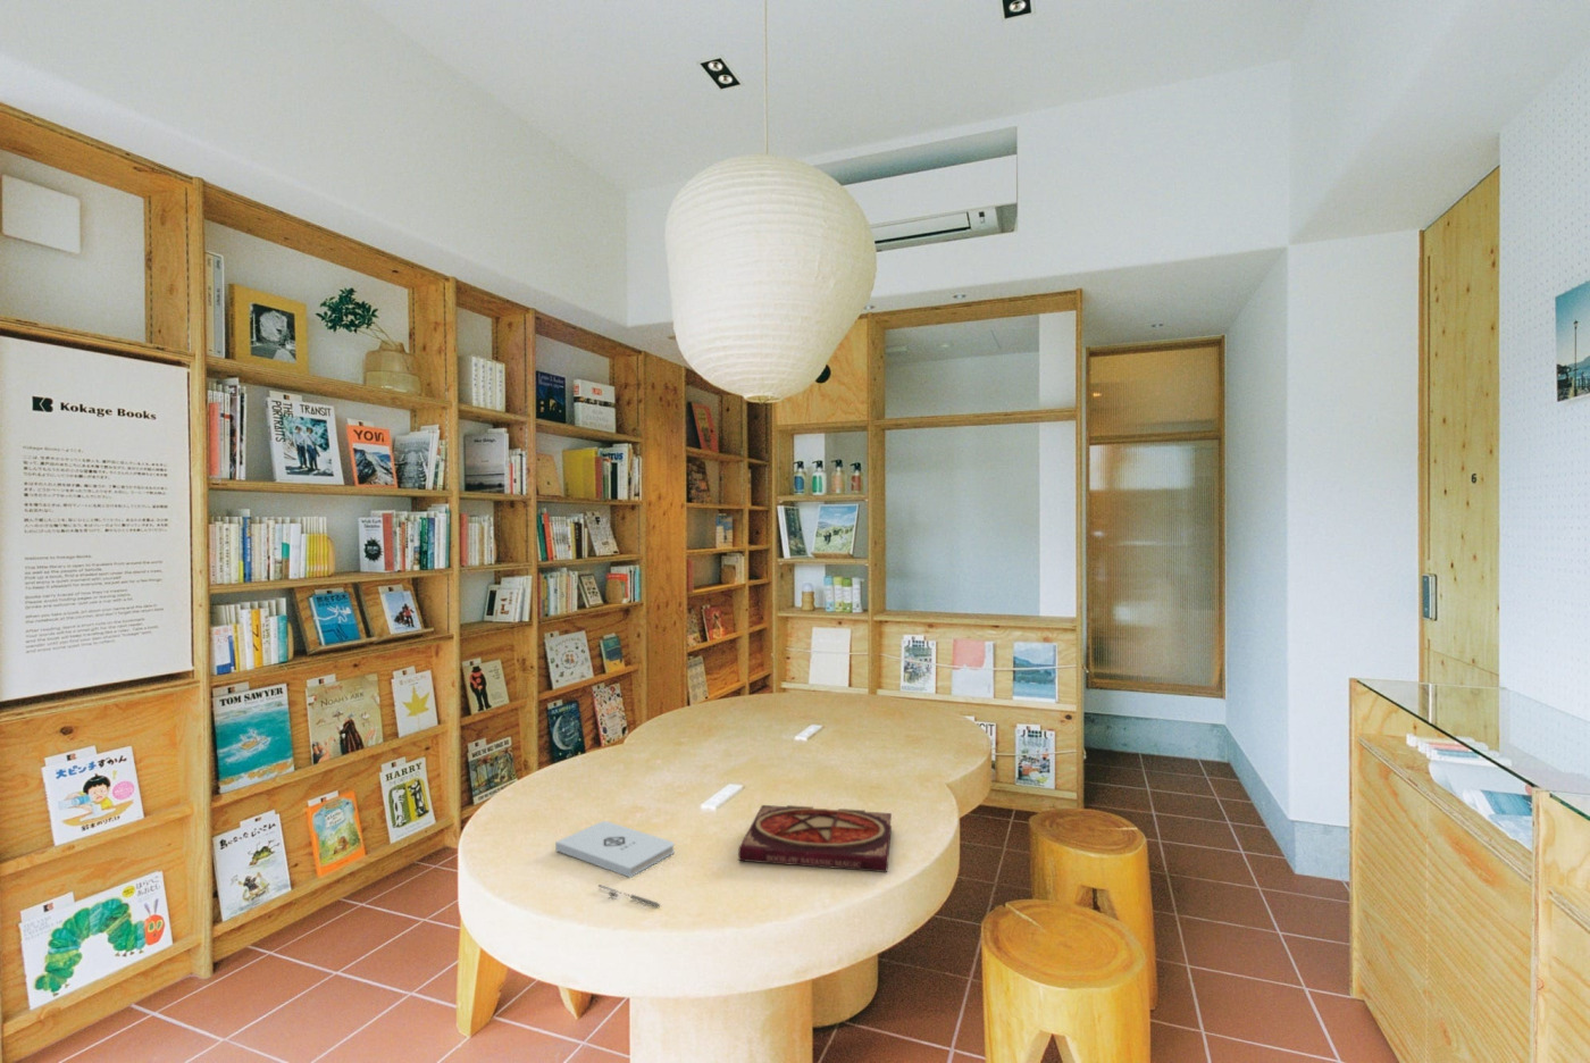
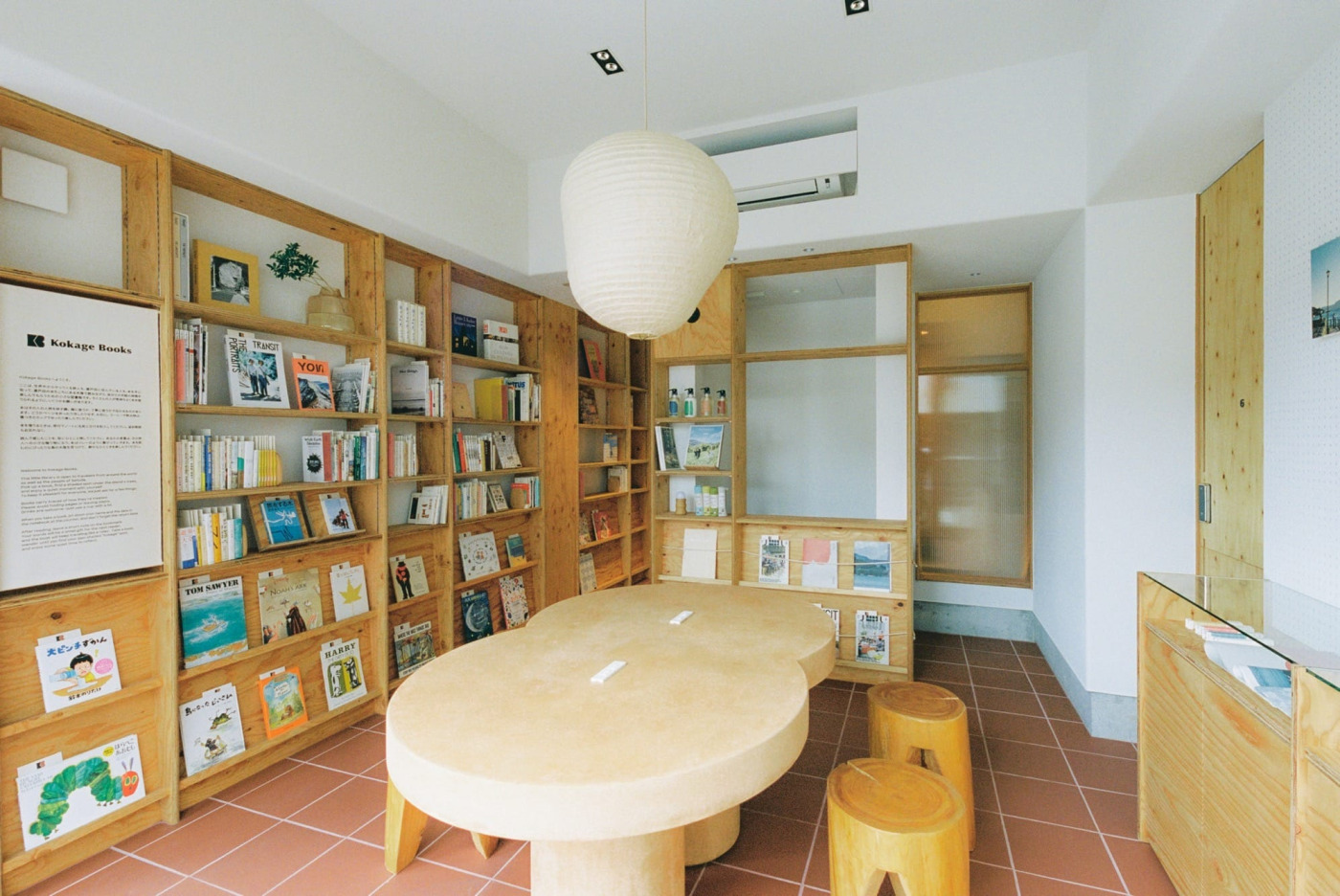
- pen [597,884,661,908]
- book [737,804,892,873]
- notepad [554,820,676,879]
